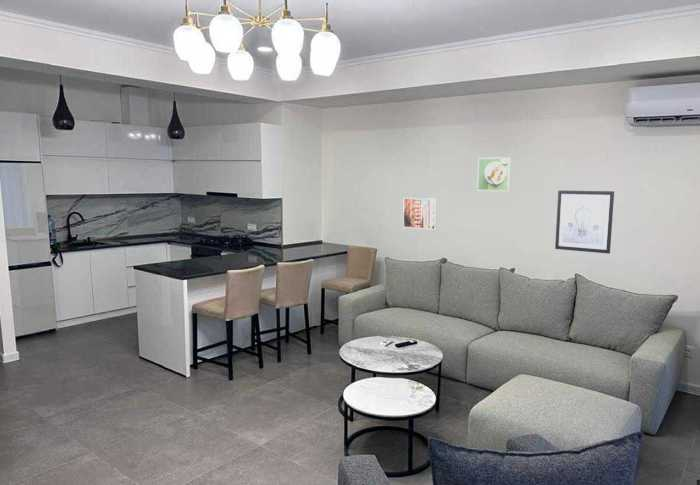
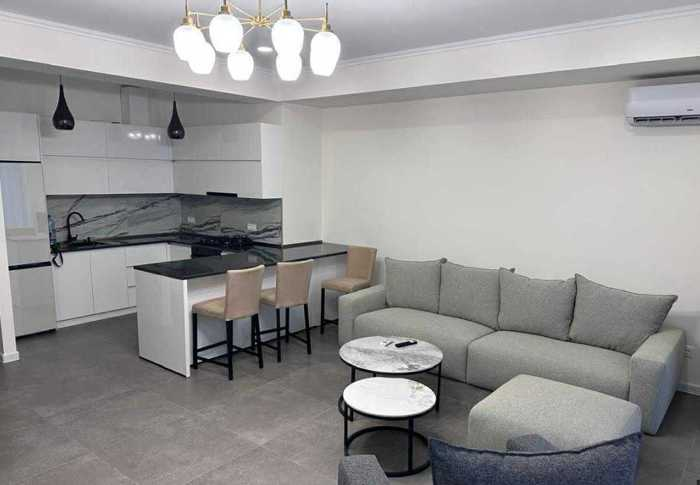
- wall art [554,190,615,255]
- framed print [476,156,512,192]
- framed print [402,197,438,231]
